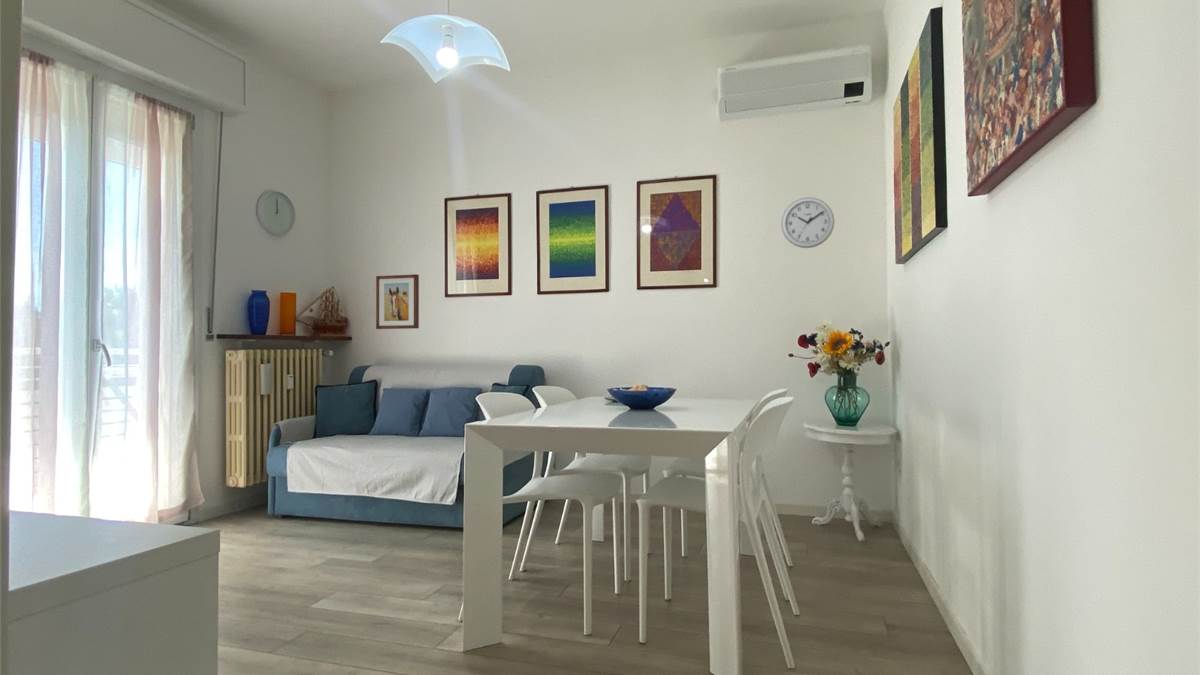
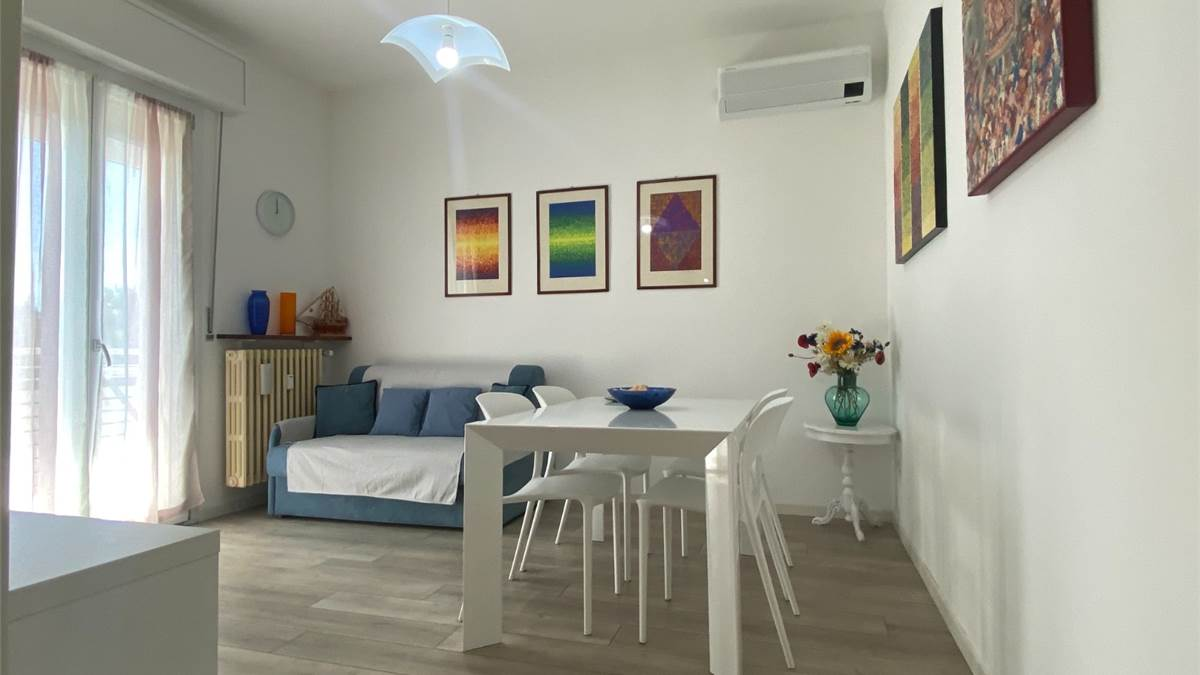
- wall clock [780,196,835,249]
- wall art [375,273,420,330]
